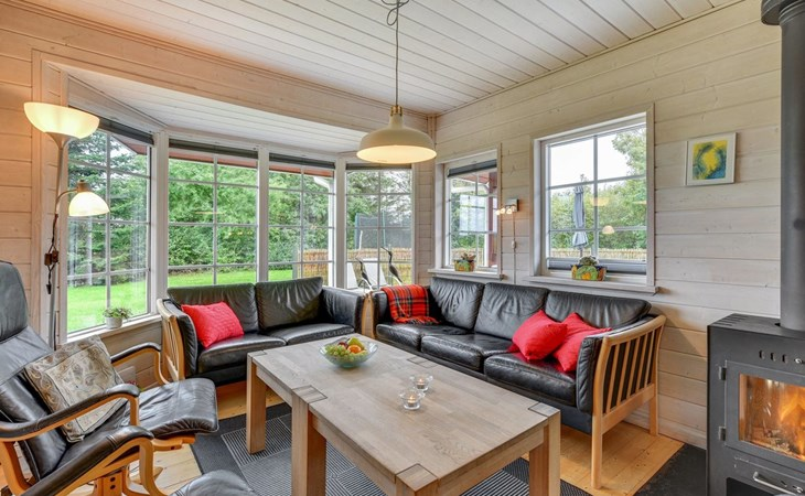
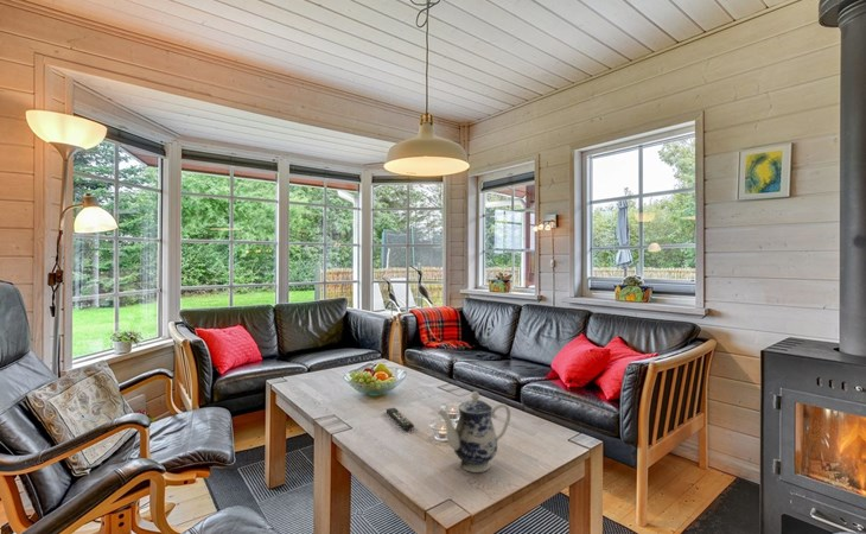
+ teapot [437,390,511,473]
+ remote control [386,407,415,431]
